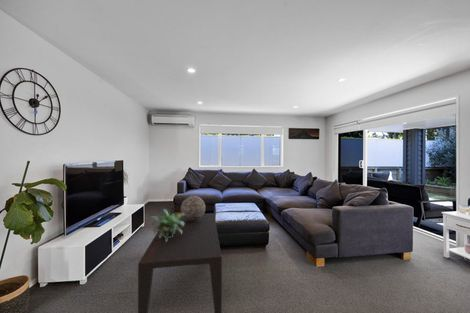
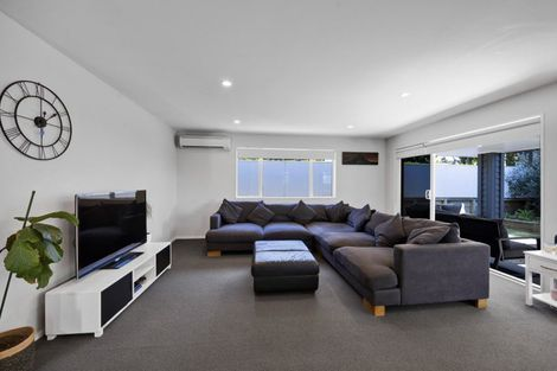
- potted plant [149,208,185,242]
- coffee table [137,212,223,313]
- decorative sphere [180,195,206,221]
